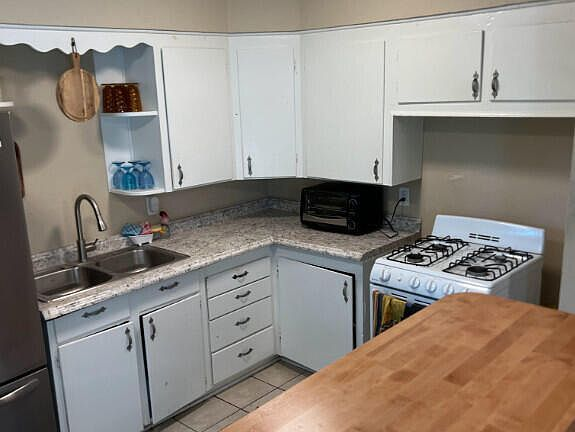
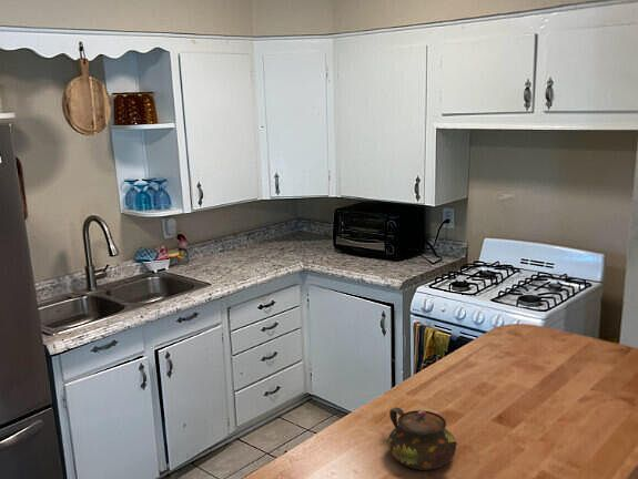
+ teapot [387,406,458,471]
